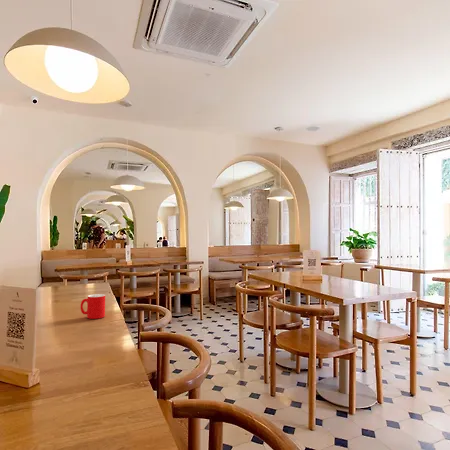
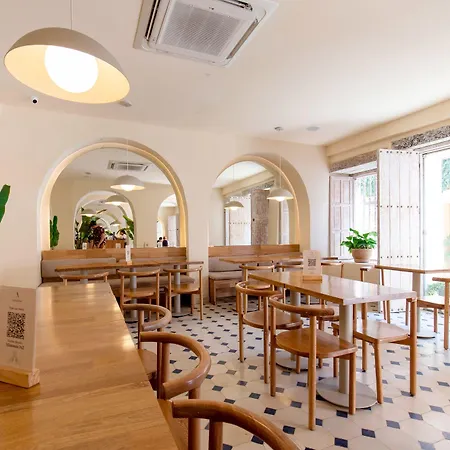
- cup [80,293,106,320]
